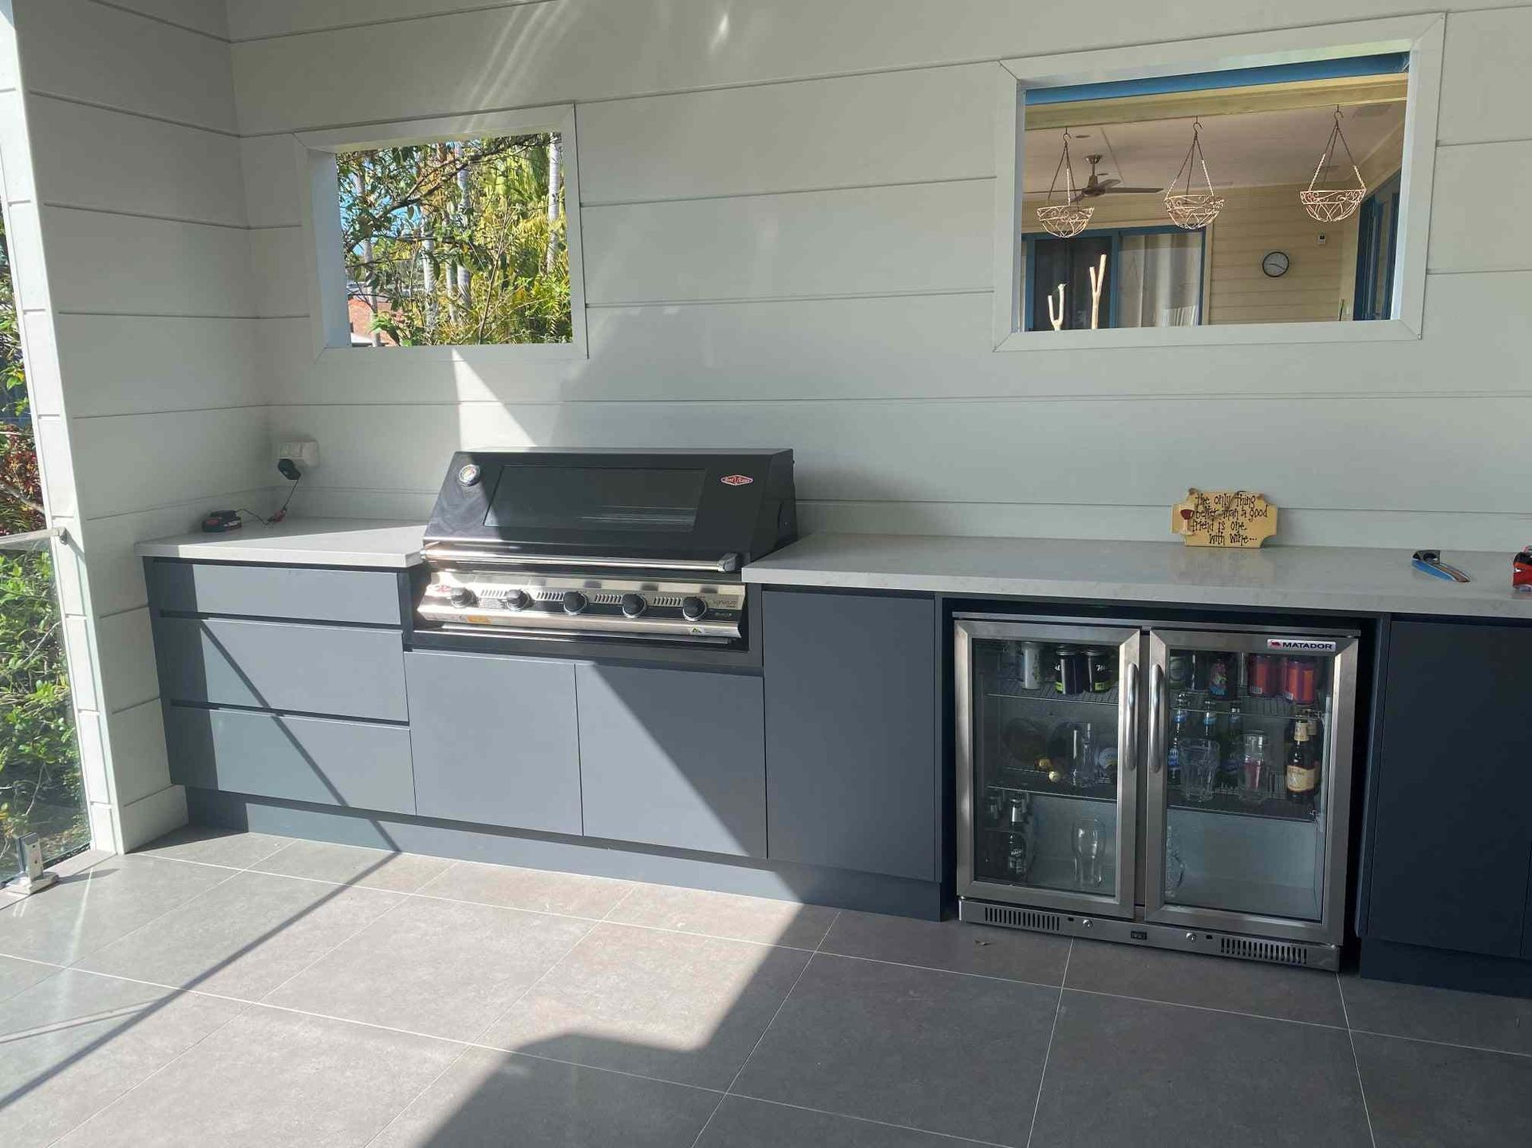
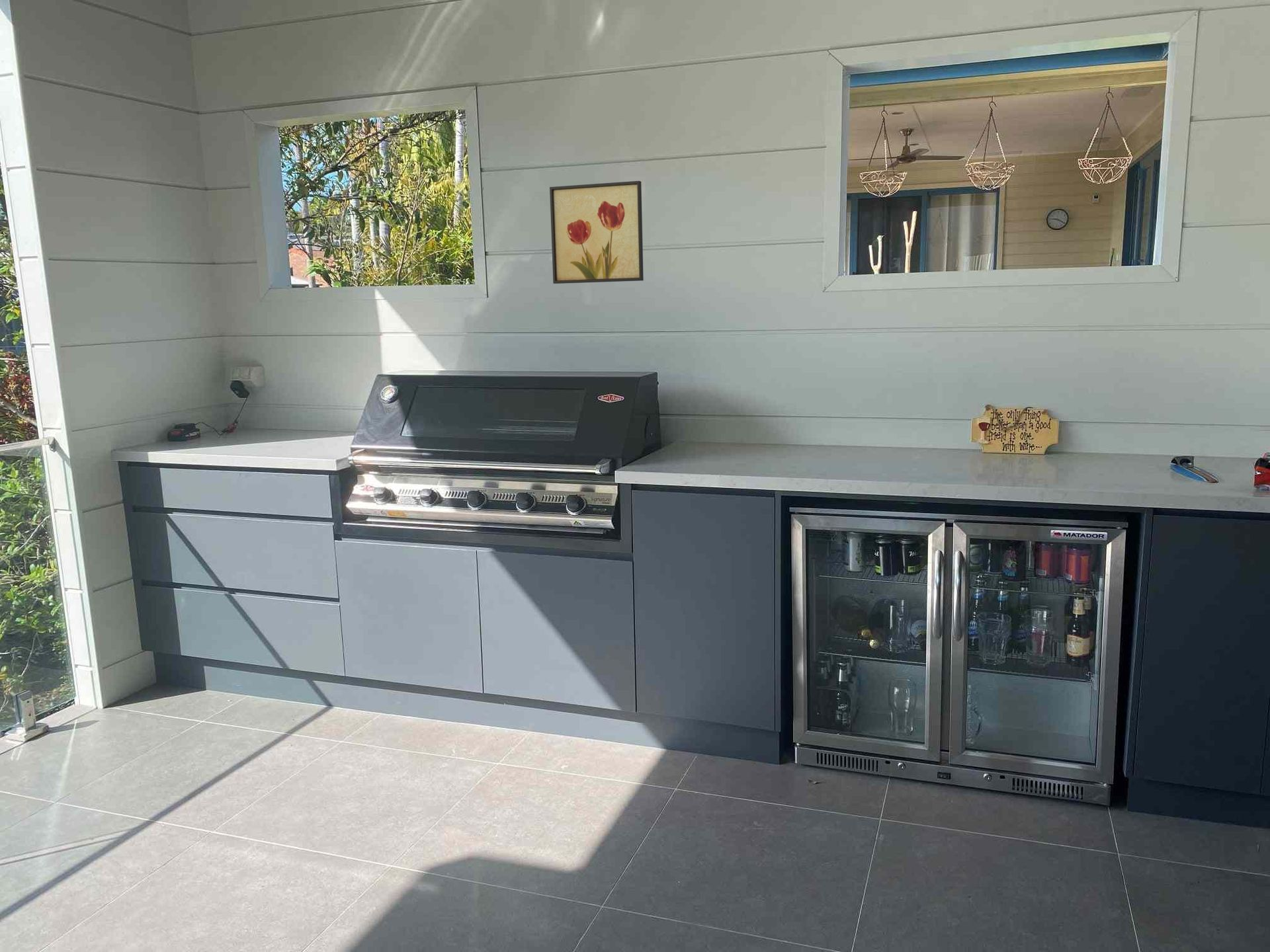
+ wall art [549,180,644,284]
